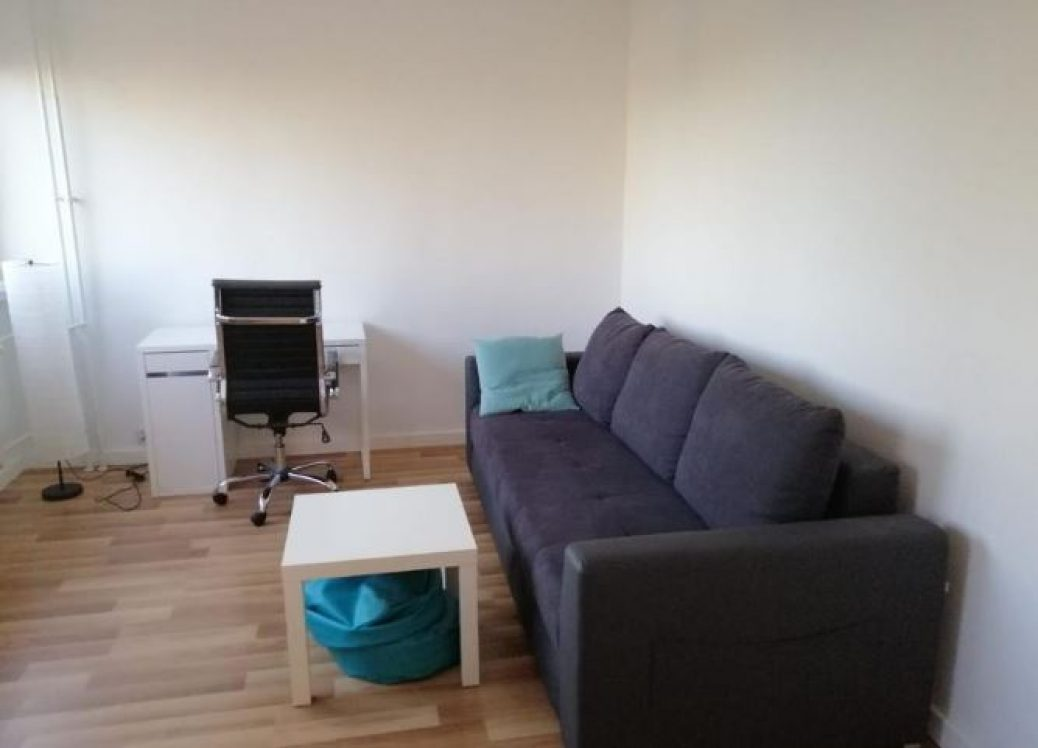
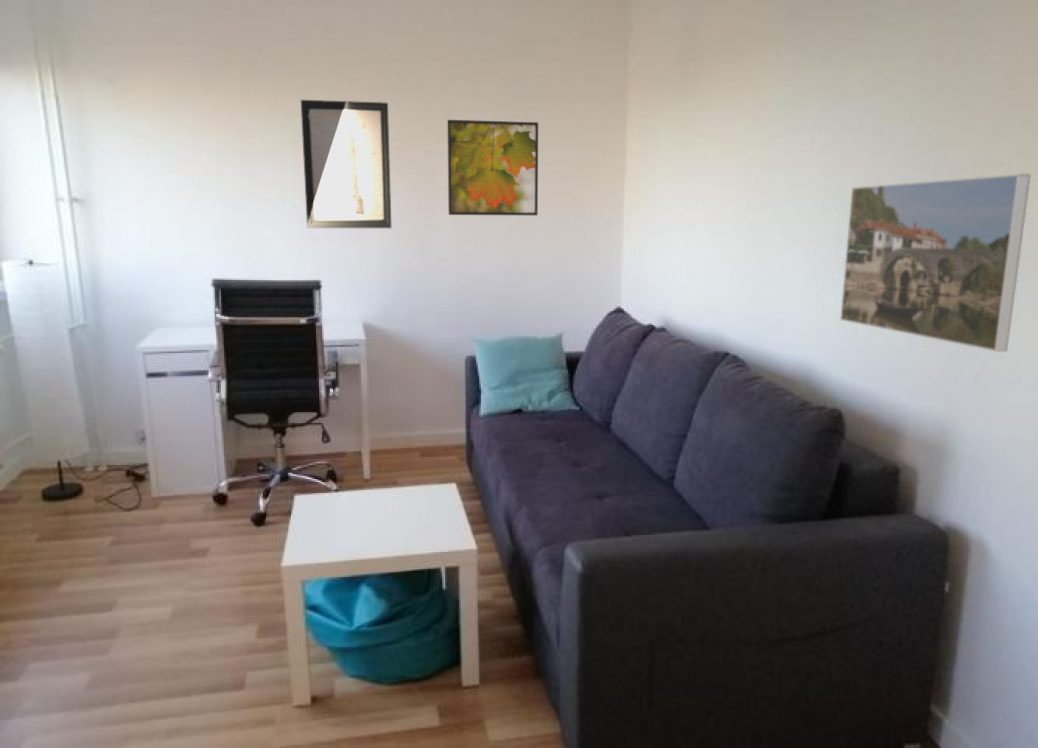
+ wall art [300,99,392,229]
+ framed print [446,119,539,216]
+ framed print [839,173,1032,353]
